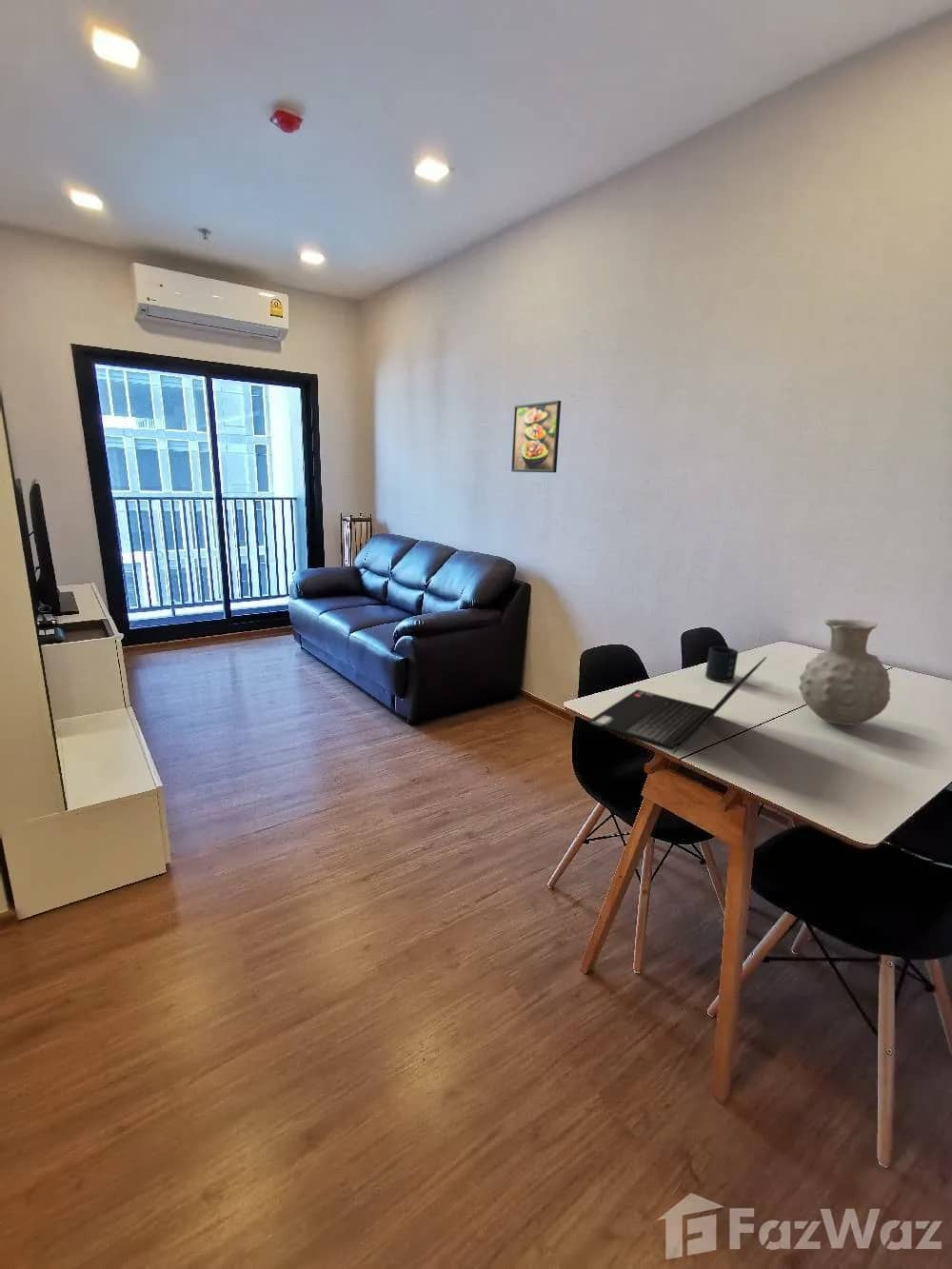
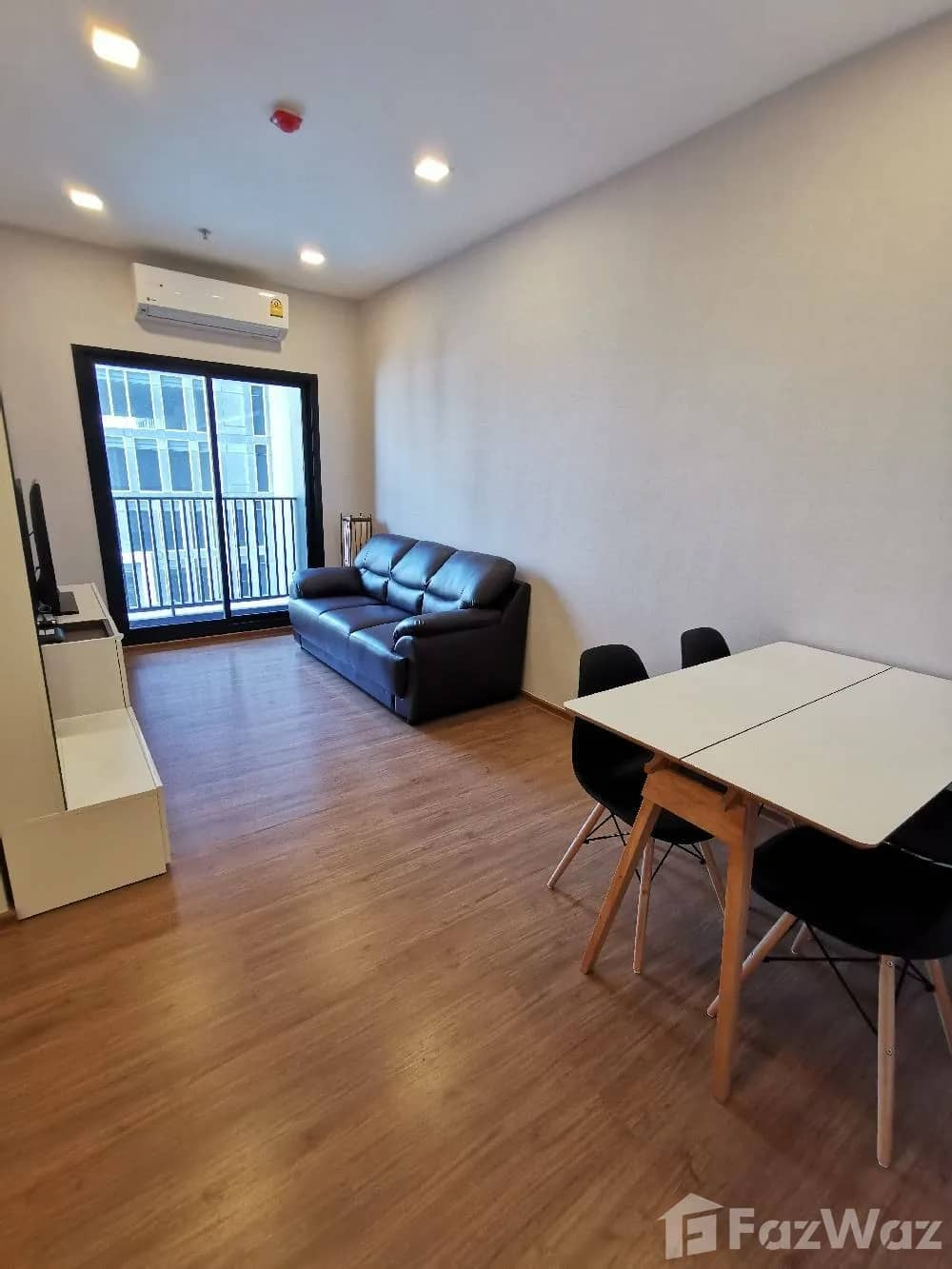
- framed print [510,400,562,473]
- laptop computer [586,656,768,755]
- vase [798,618,892,726]
- mug [704,645,740,684]
